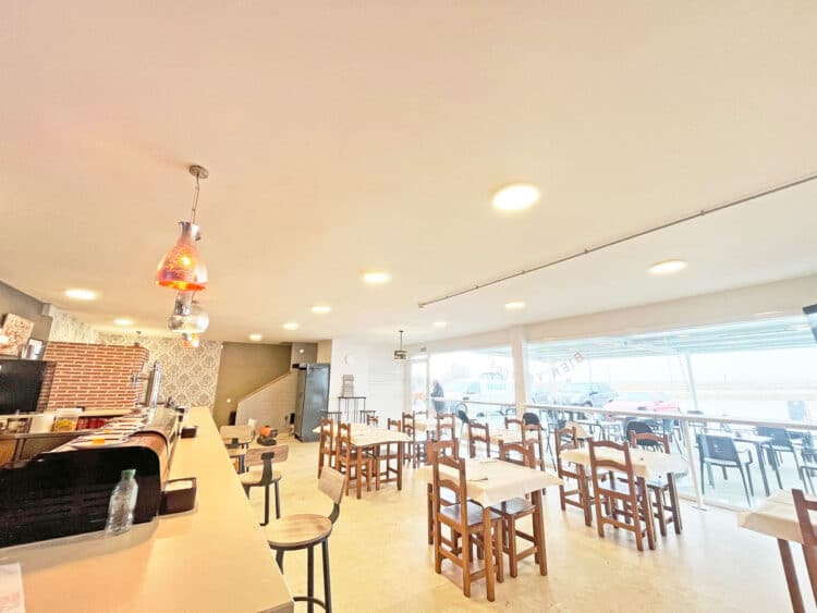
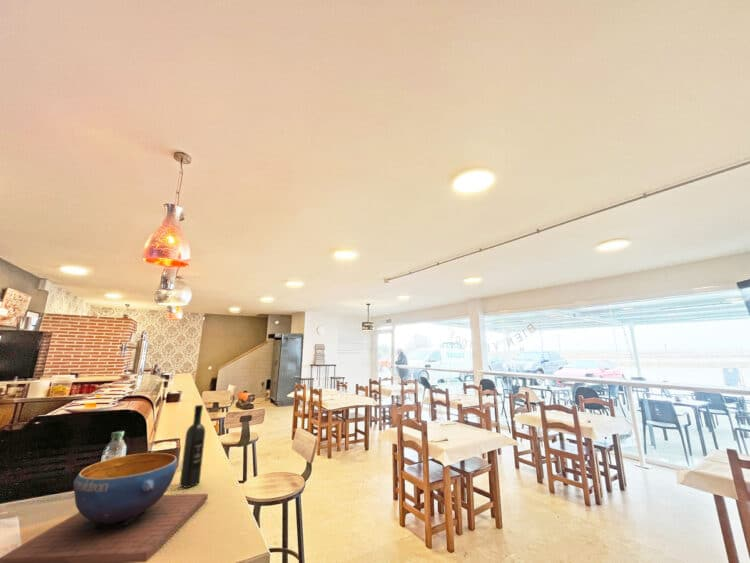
+ decorative bowl [0,452,209,563]
+ wine bottle [179,404,206,489]
